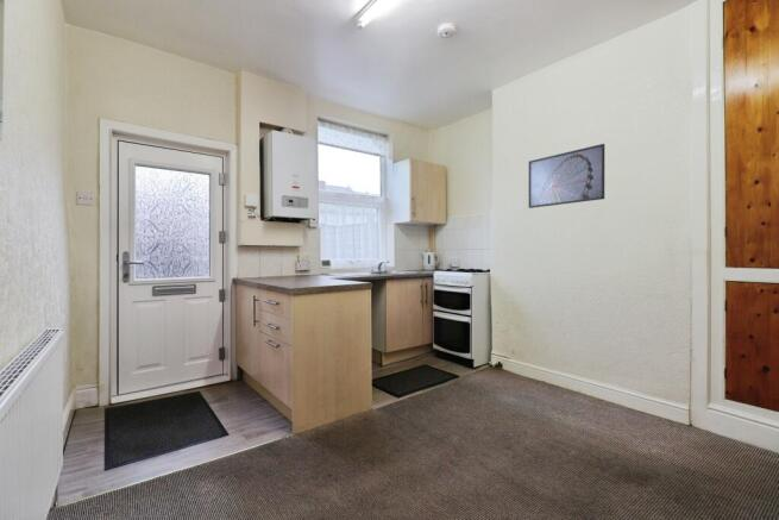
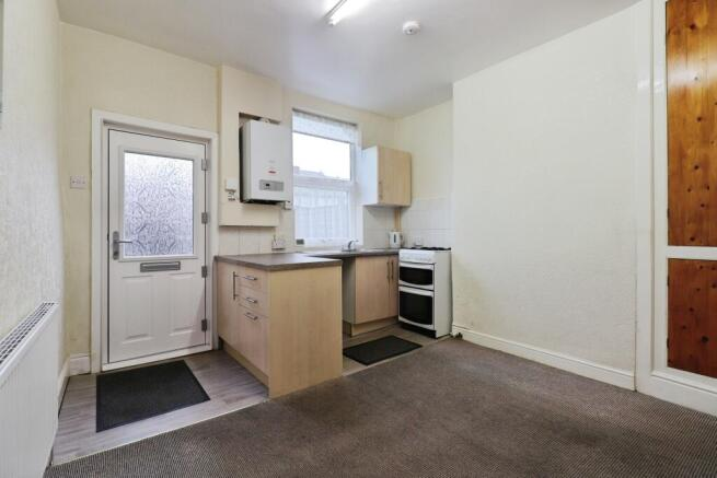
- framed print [528,143,605,209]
